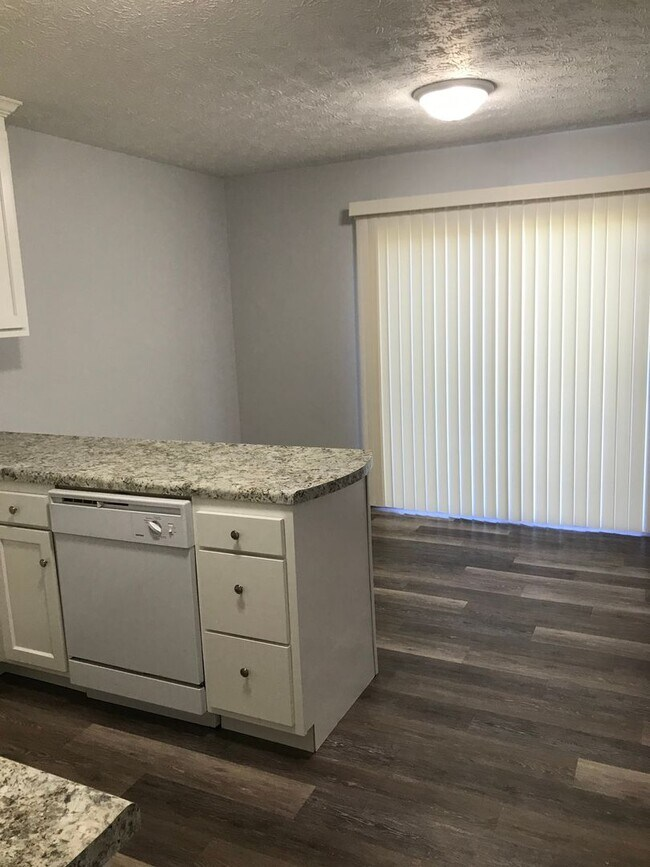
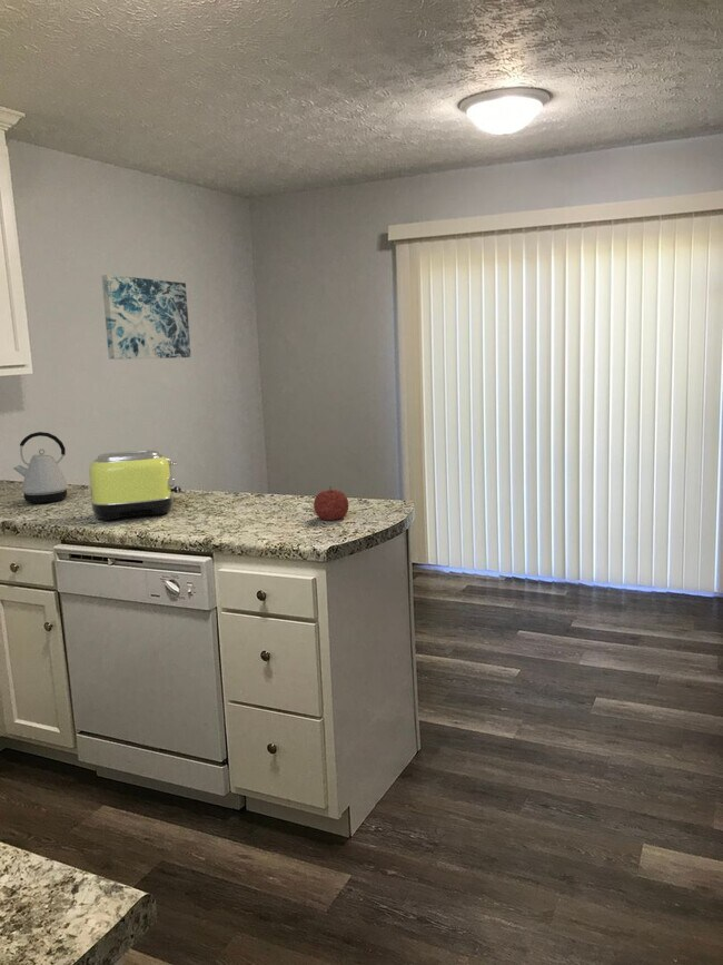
+ fruit [313,485,349,521]
+ toaster [88,449,182,522]
+ kettle [12,431,73,504]
+ wall art [100,274,192,361]
